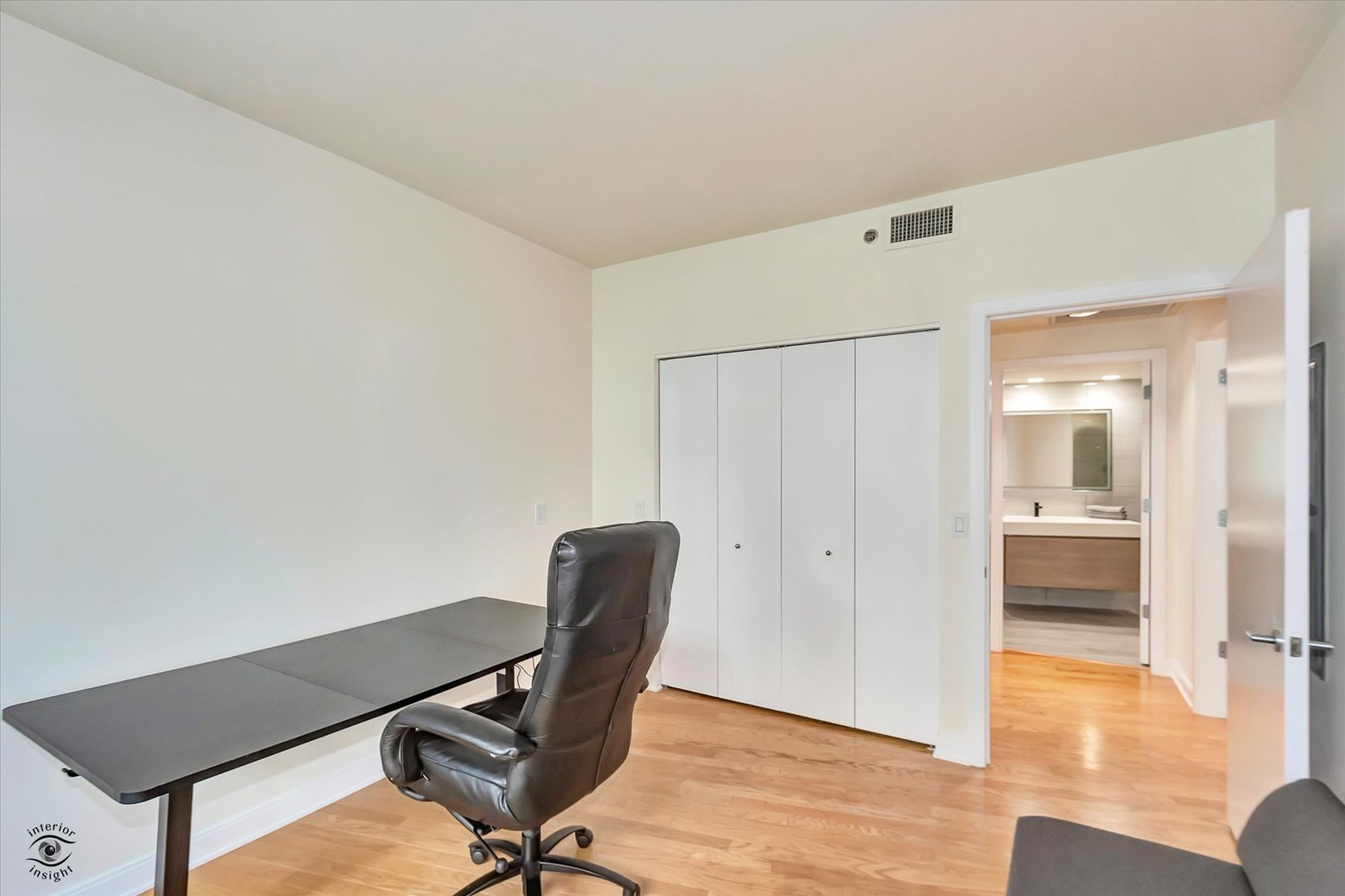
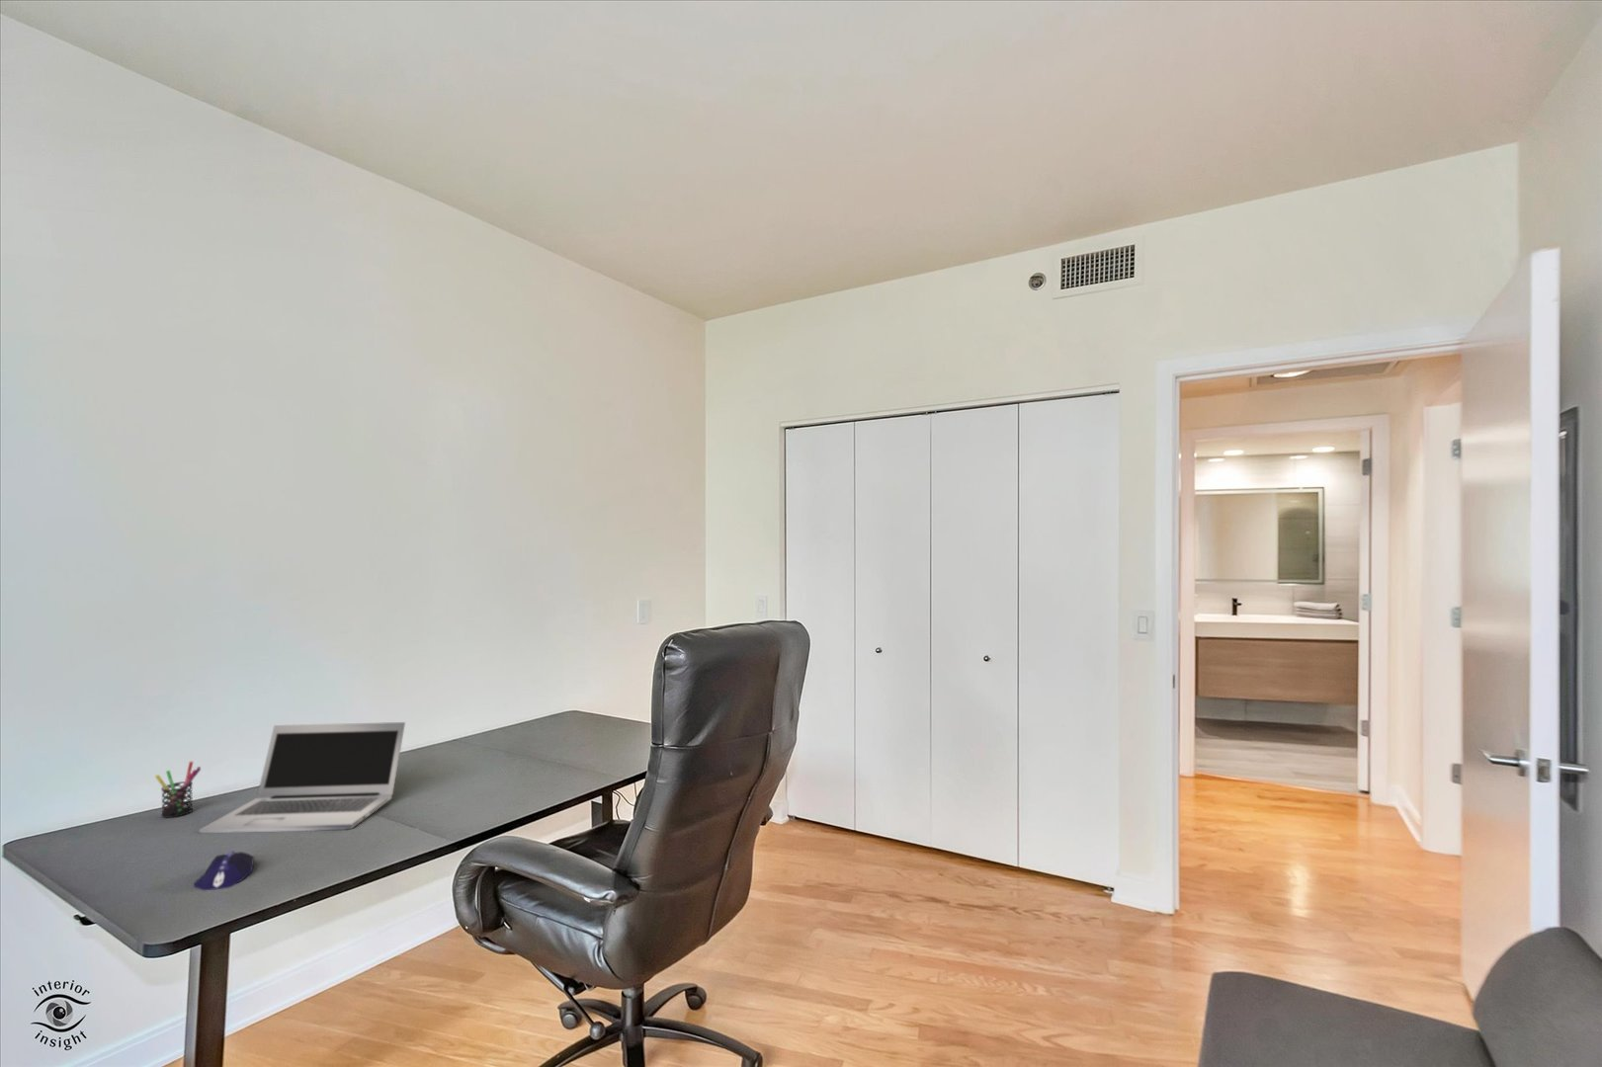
+ computer mouse [193,849,255,891]
+ pen holder [154,761,201,819]
+ laptop [198,722,406,834]
